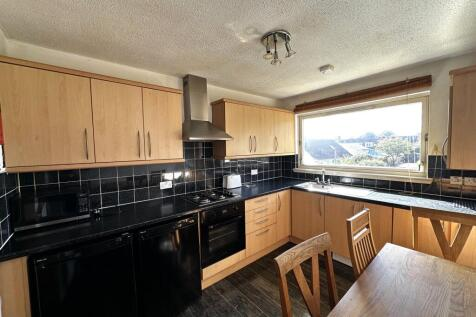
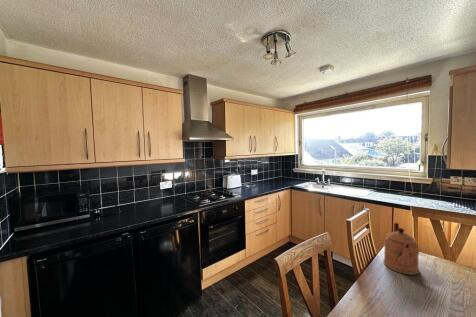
+ coffeepot [382,222,420,276]
